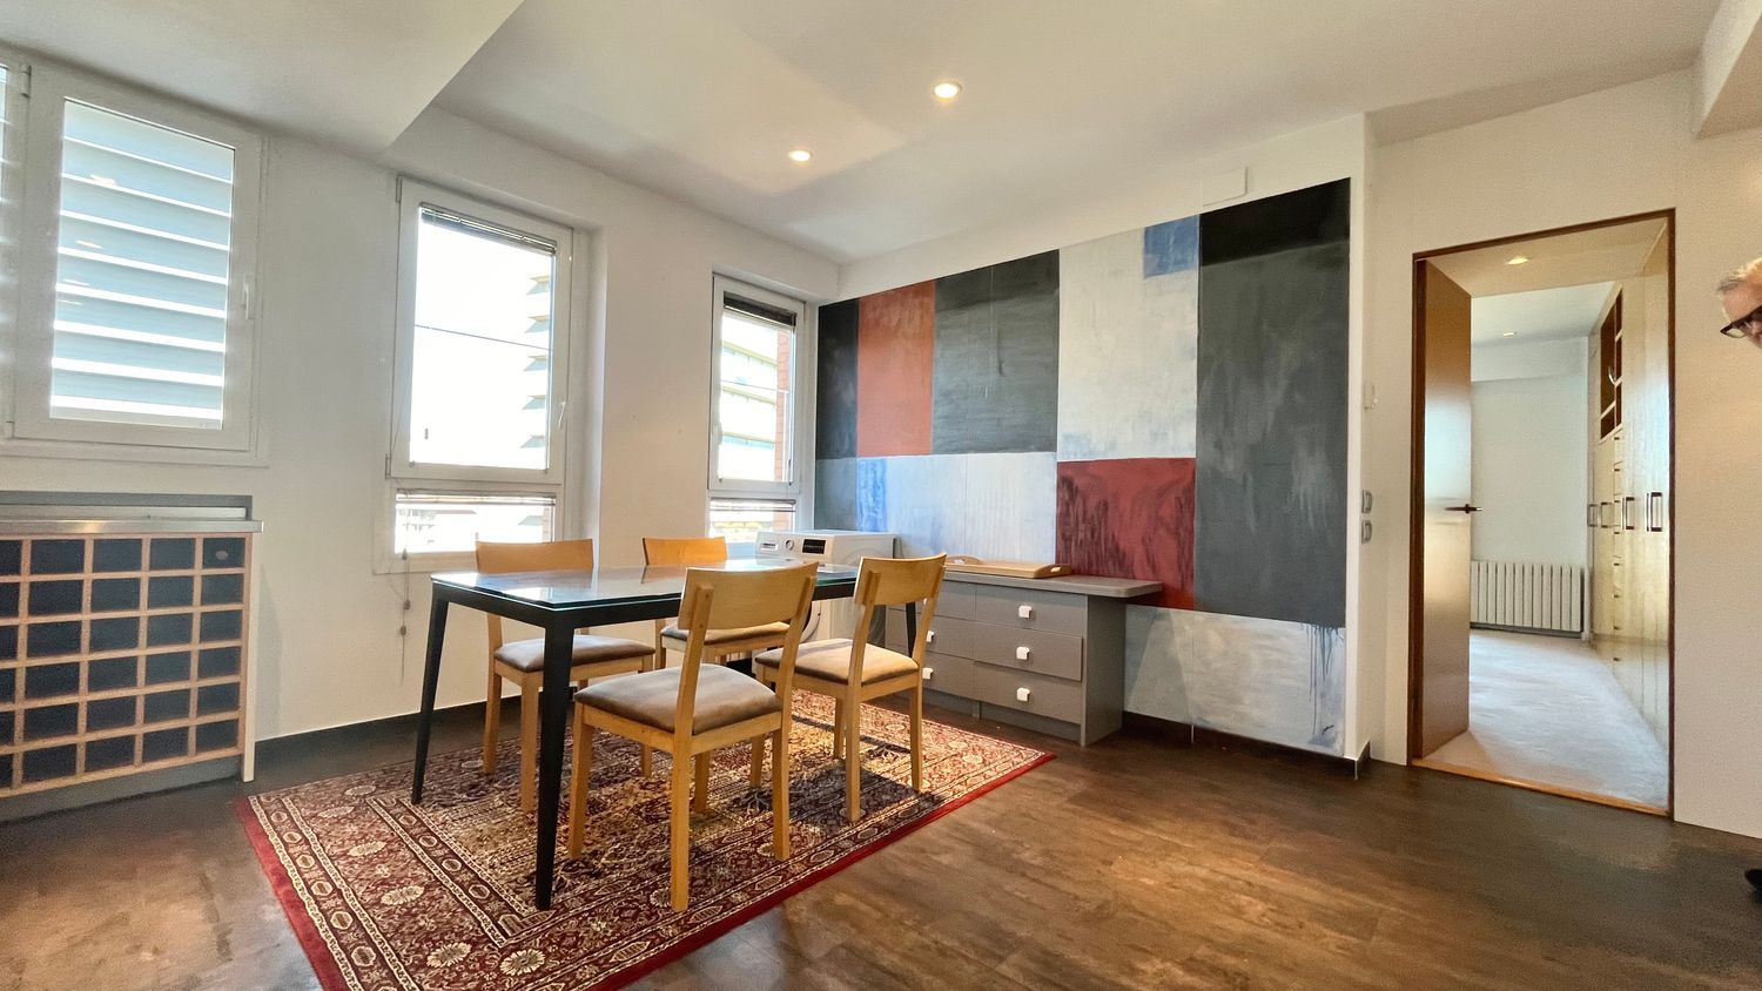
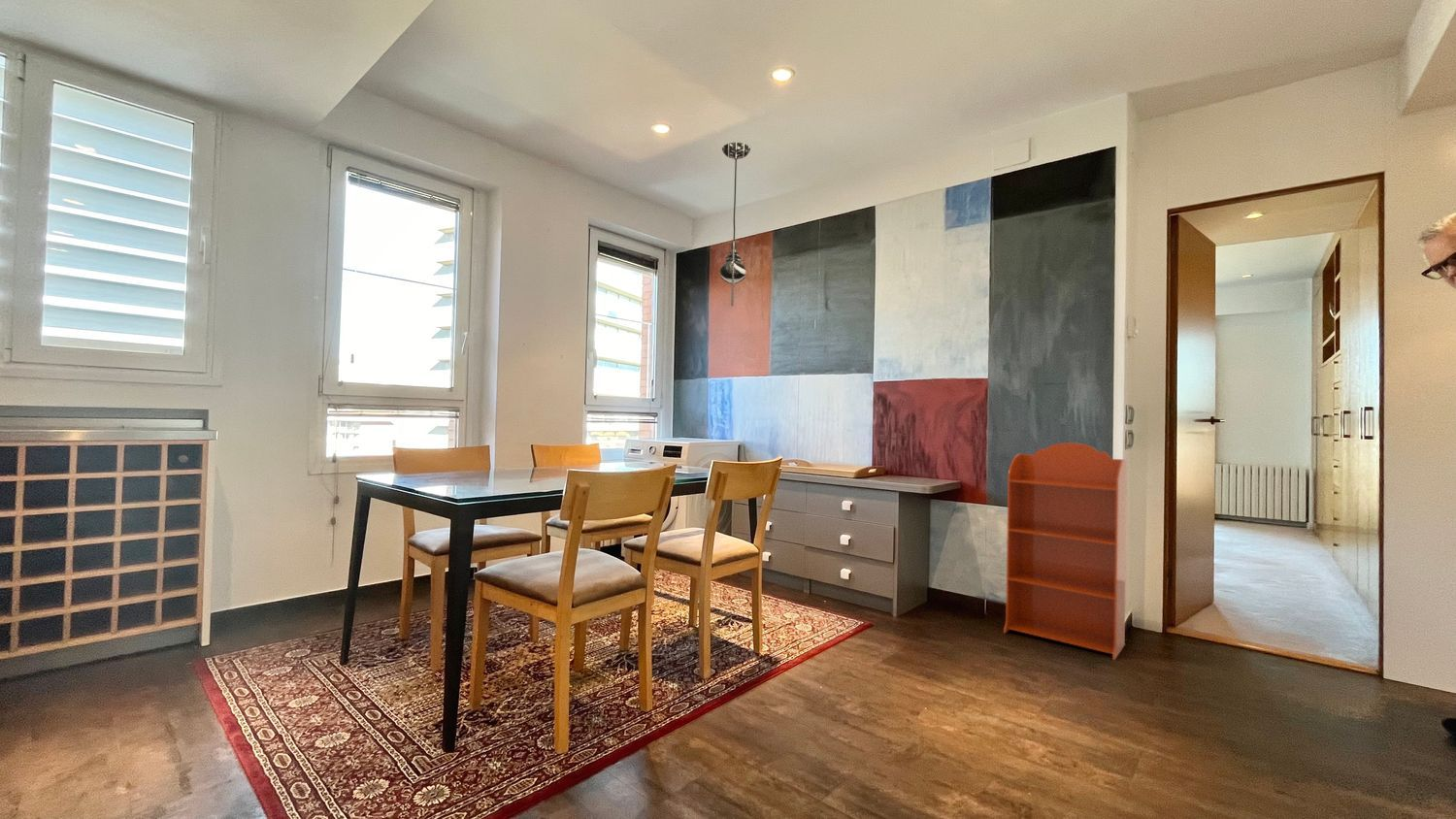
+ pendant light [719,142,751,307]
+ bookcase [1003,442,1128,661]
